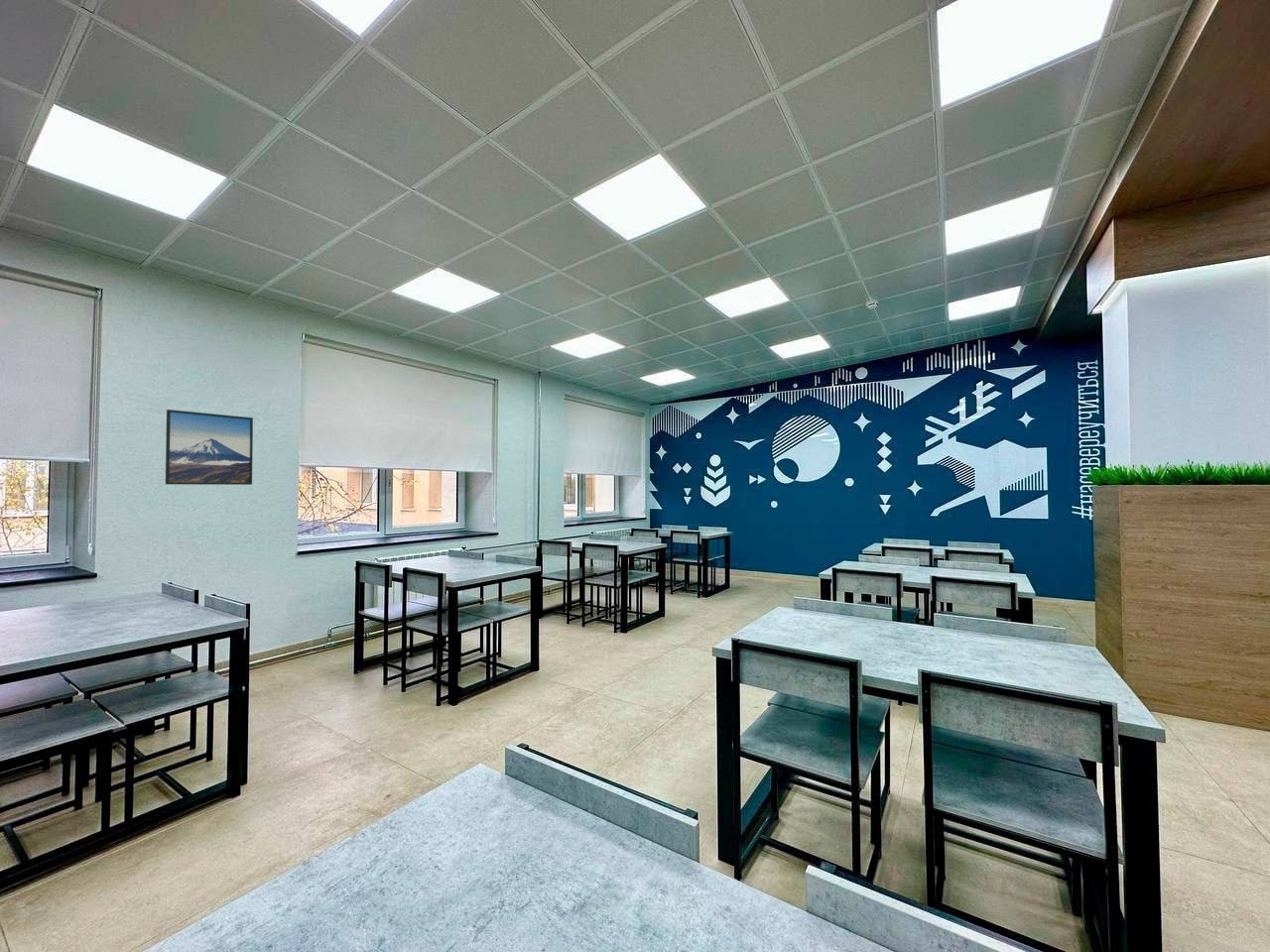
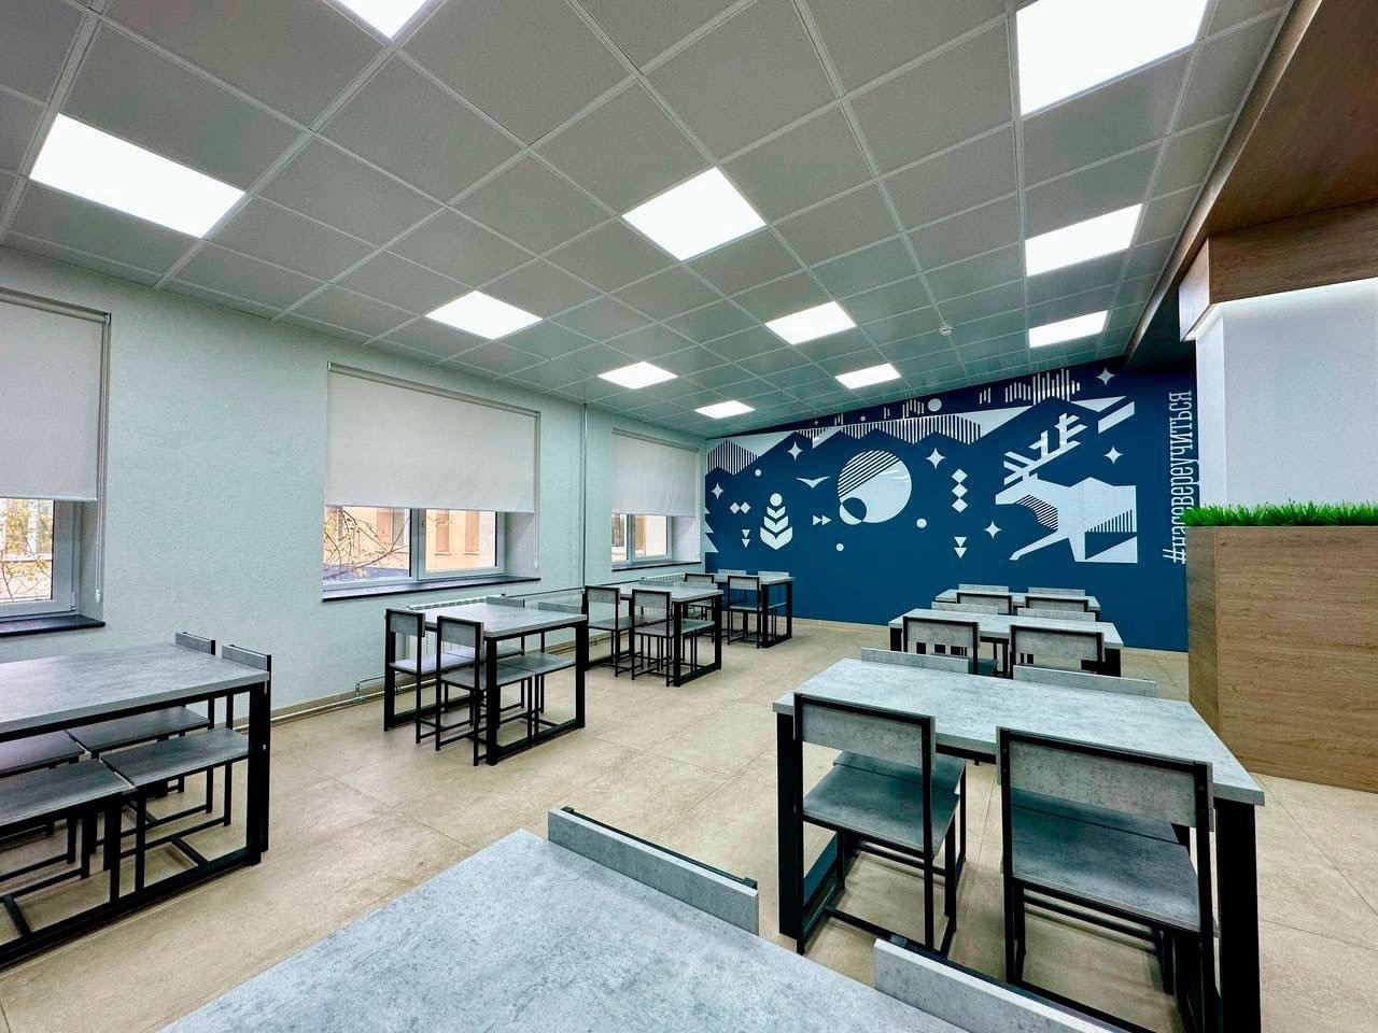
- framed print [165,409,254,486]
